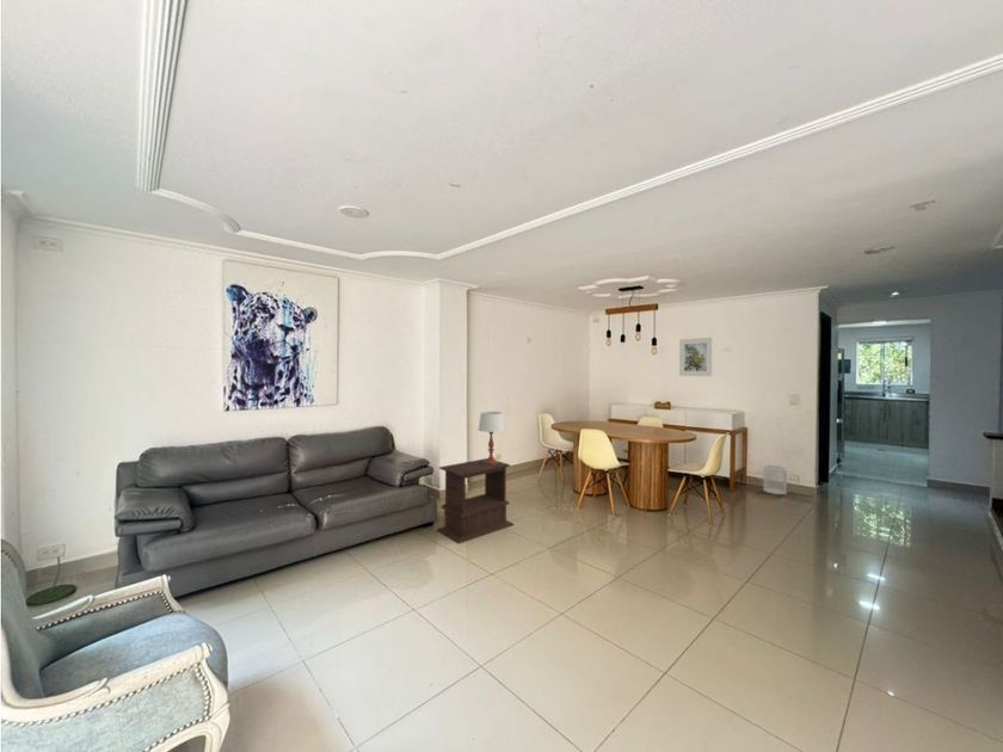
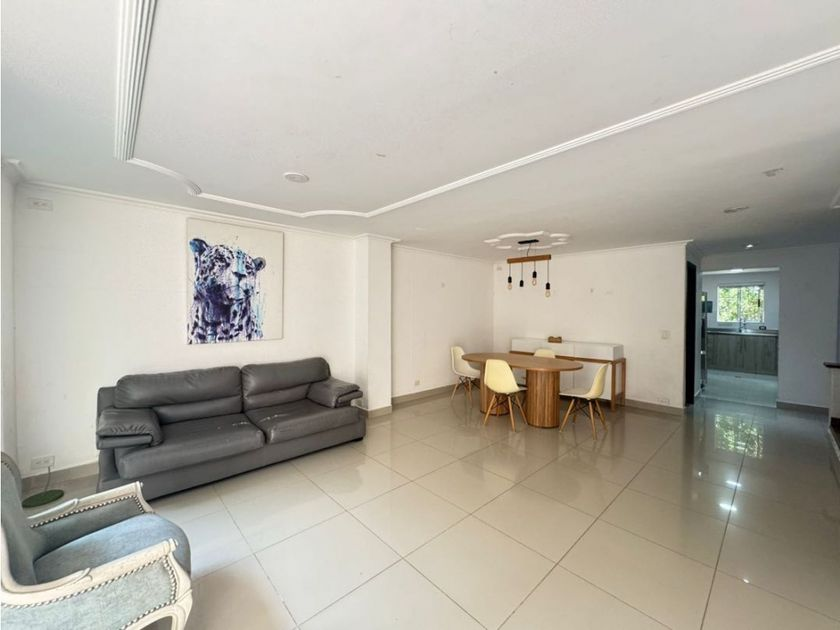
- wastebasket [762,464,788,495]
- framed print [678,337,714,377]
- side table [436,457,515,545]
- table lamp [478,411,505,466]
